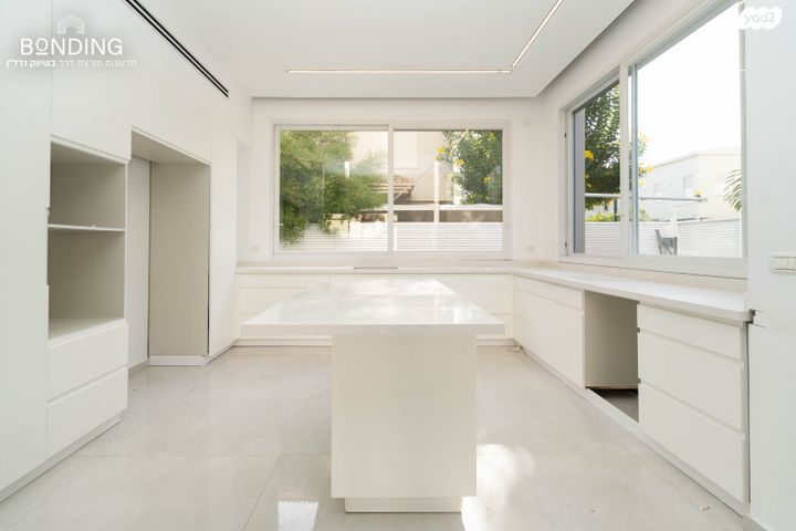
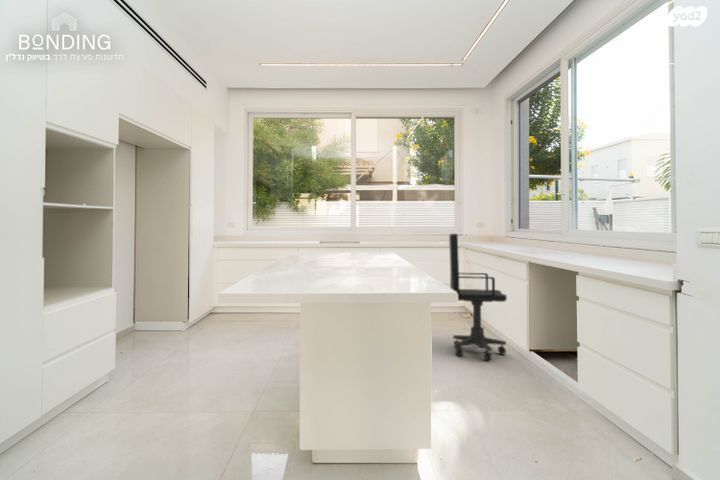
+ office chair [448,233,508,361]
